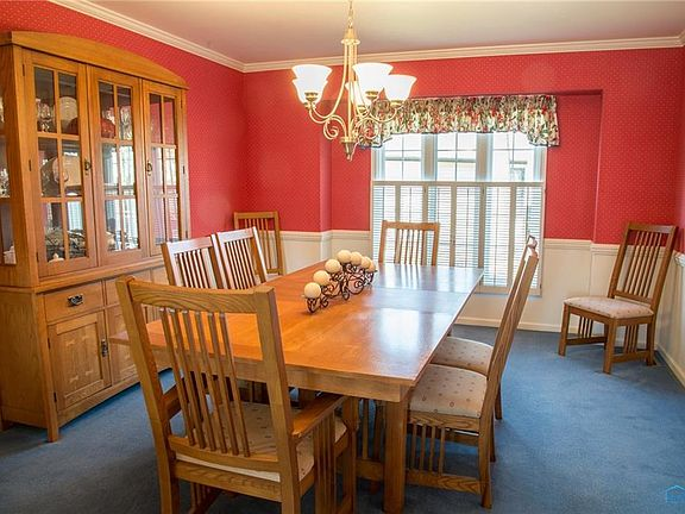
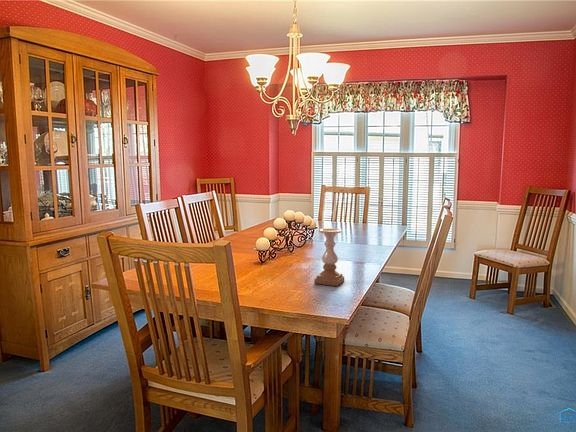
+ candle holder [313,227,345,287]
